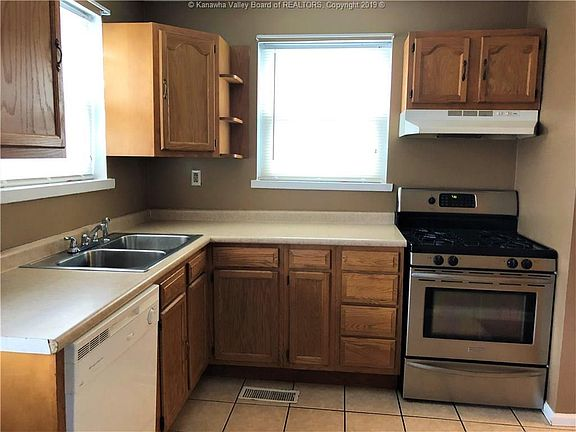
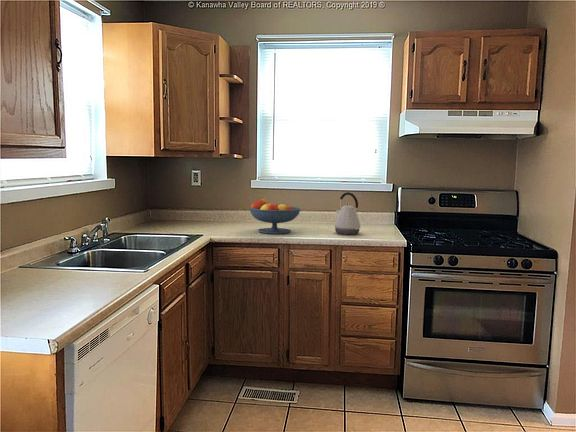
+ fruit bowl [248,198,302,235]
+ kettle [333,191,361,236]
